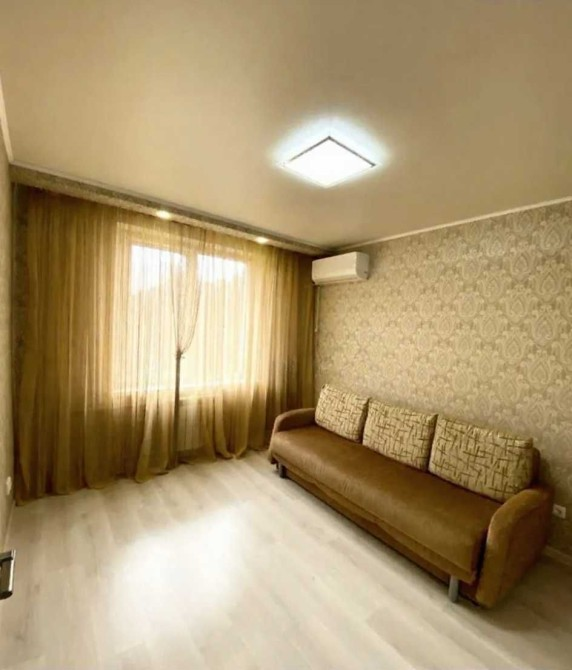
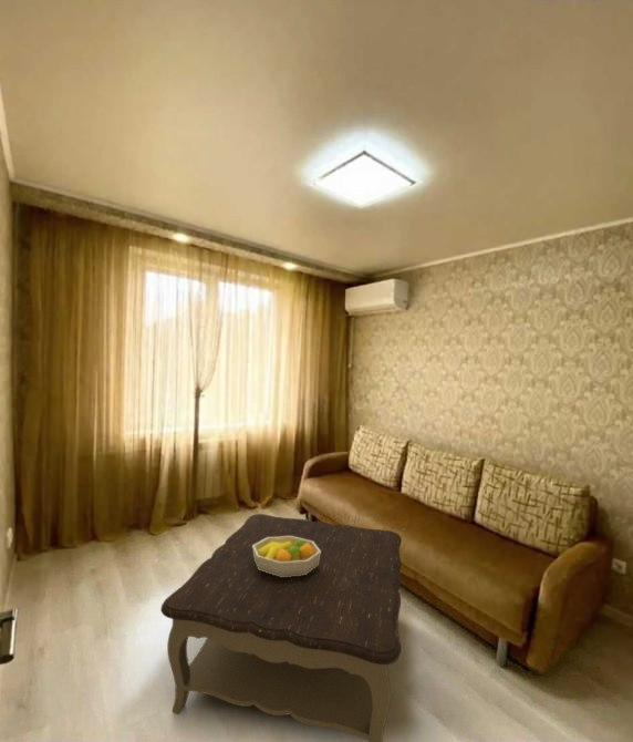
+ fruit bowl [252,536,321,577]
+ coffee table [159,513,403,742]
